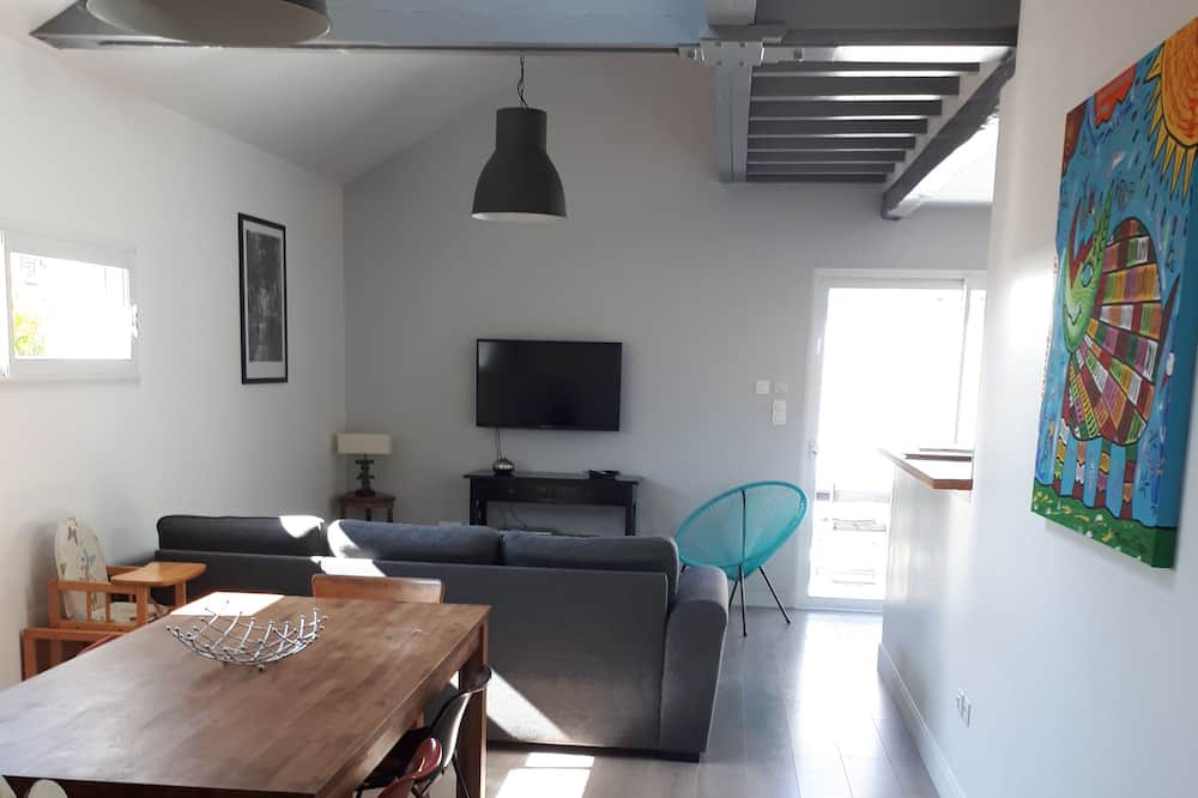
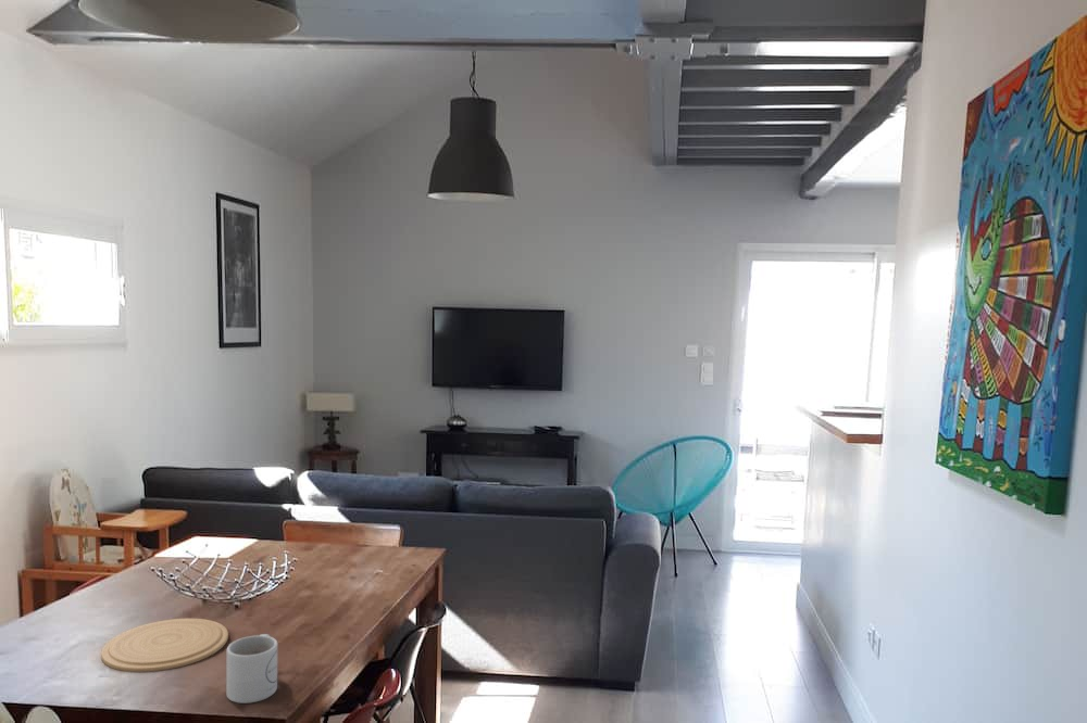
+ mug [225,633,278,705]
+ plate [100,618,229,673]
